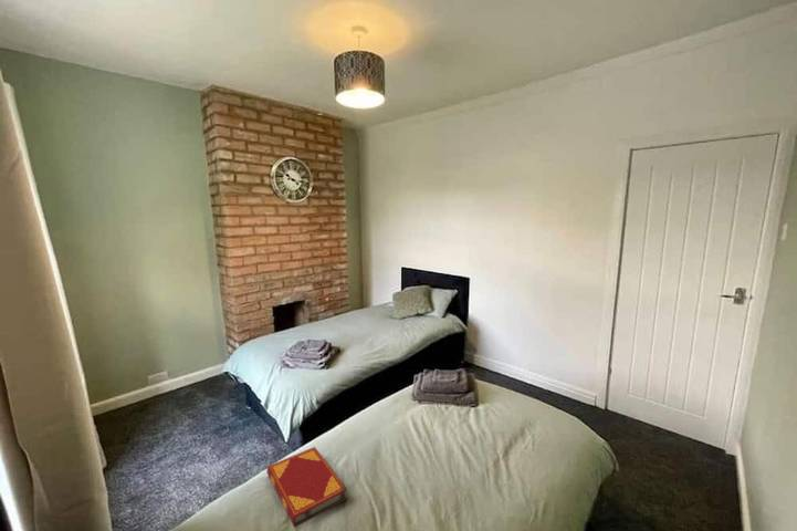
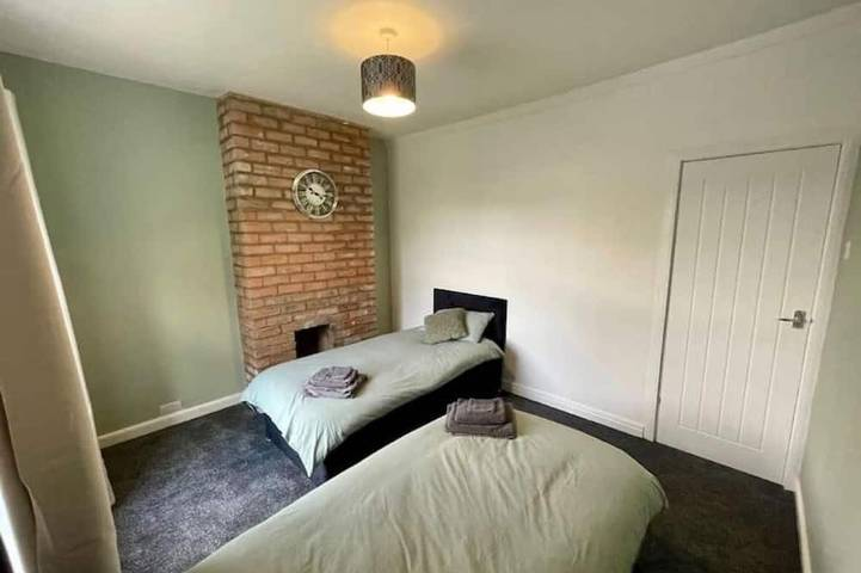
- hardback book [265,446,348,529]
